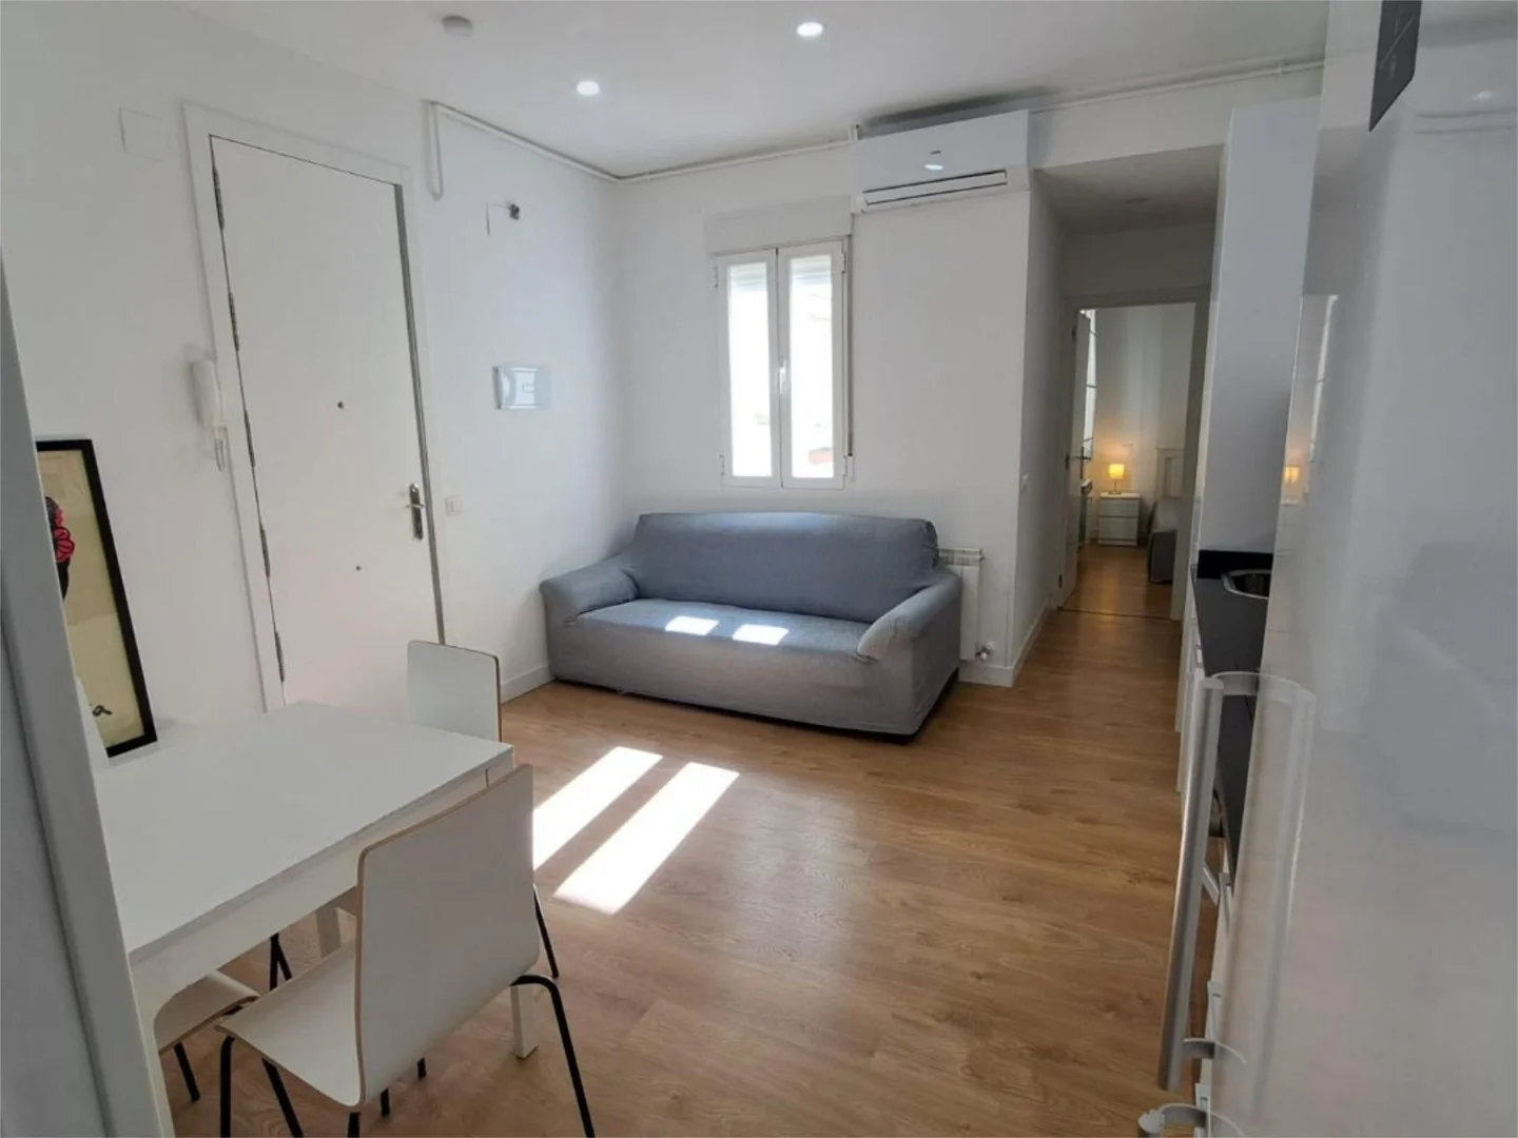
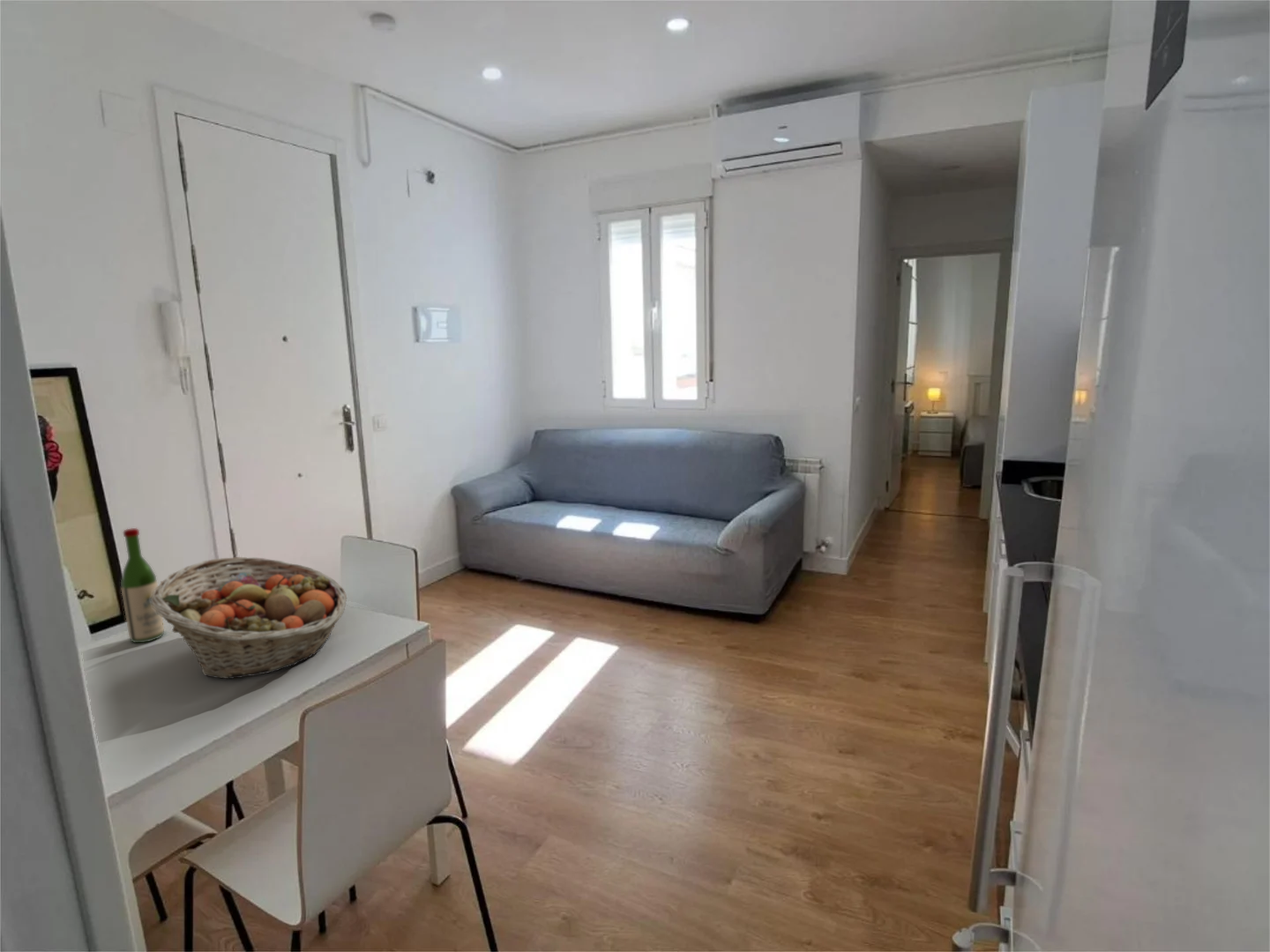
+ wine bottle [120,527,165,643]
+ fruit basket [151,556,347,680]
